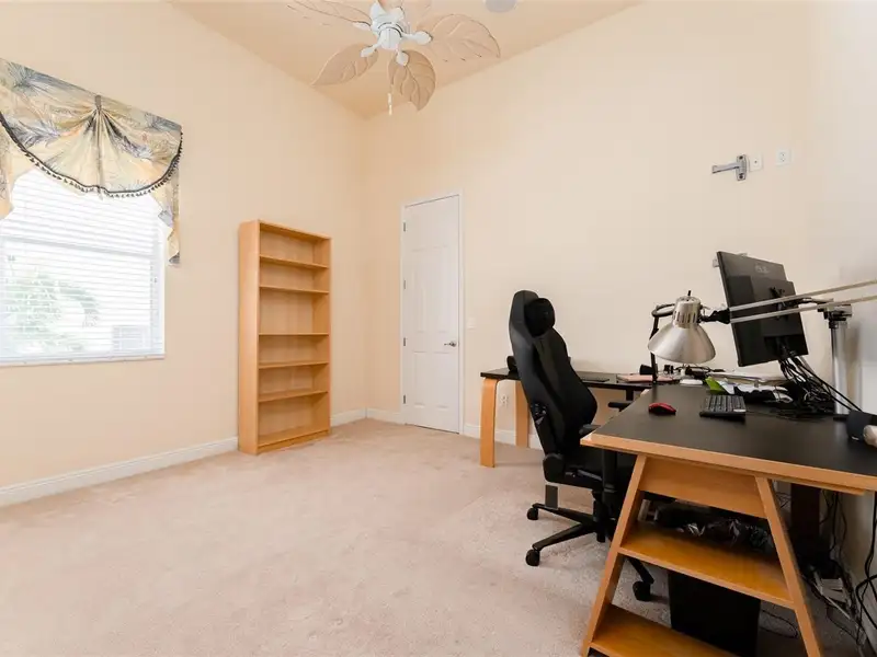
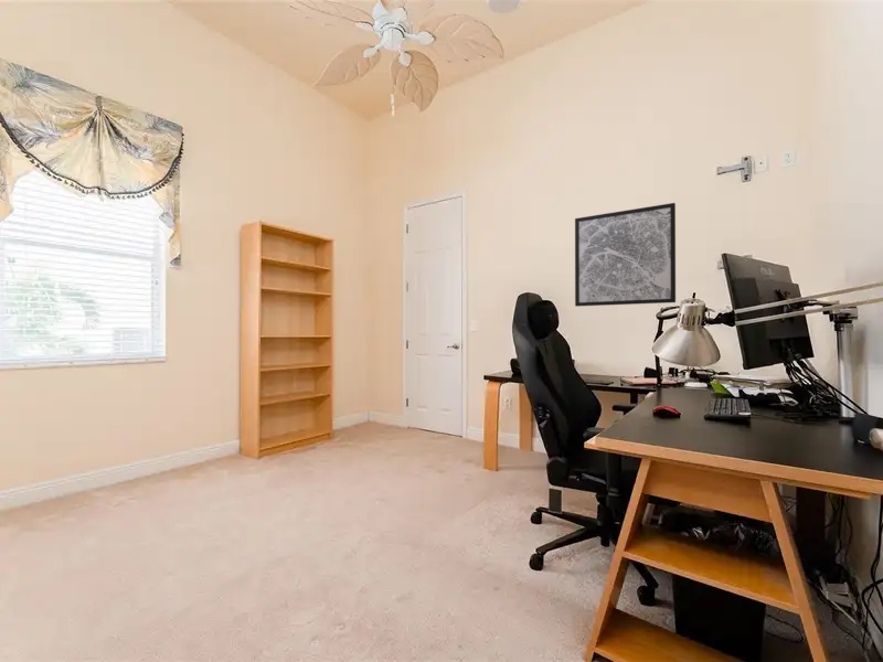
+ wall art [574,202,677,308]
